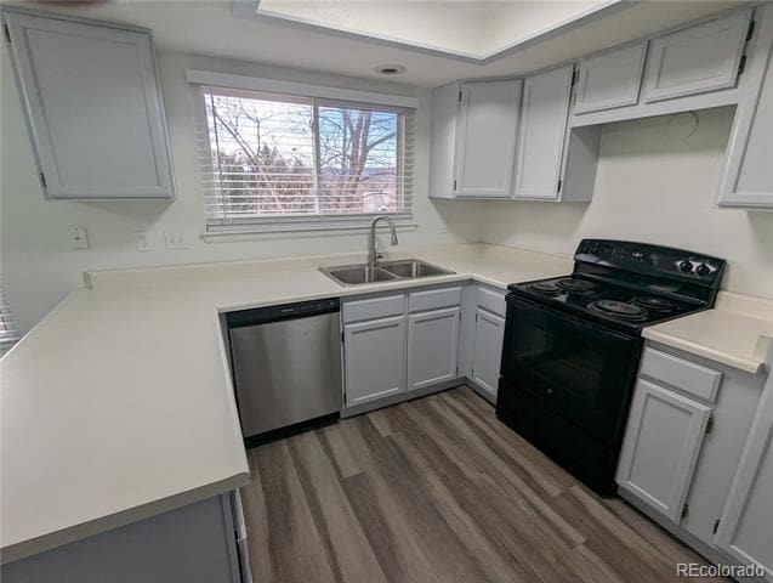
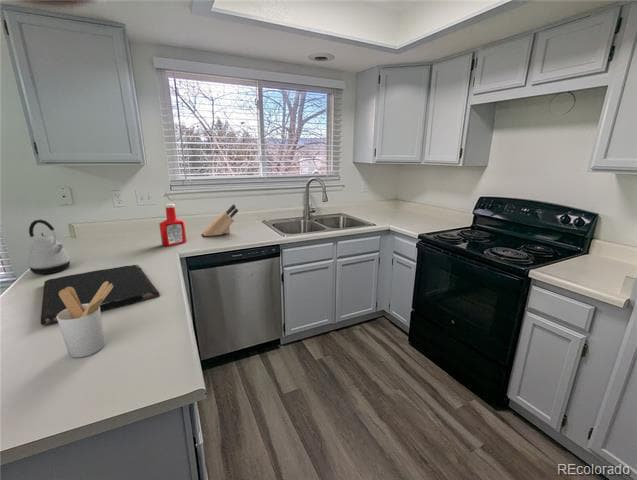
+ knife block [201,203,239,237]
+ utensil holder [57,281,113,359]
+ cutting board [40,264,161,326]
+ soap bottle [158,203,187,247]
+ kettle [26,219,72,275]
